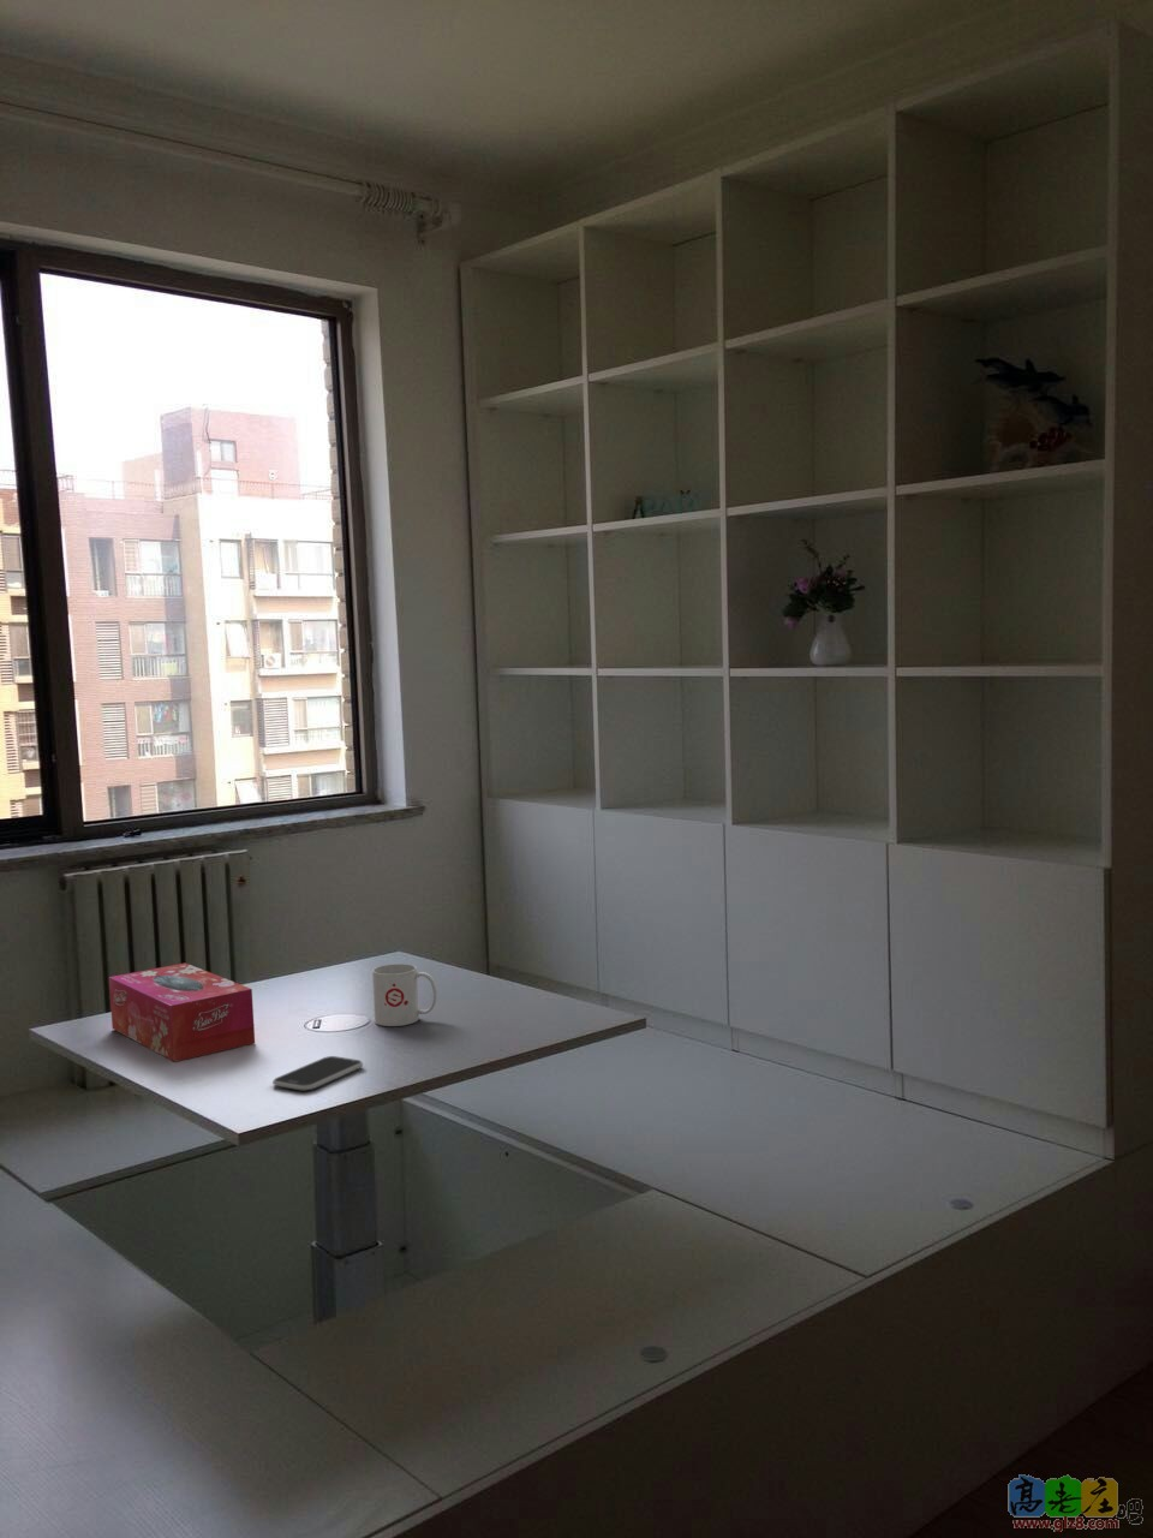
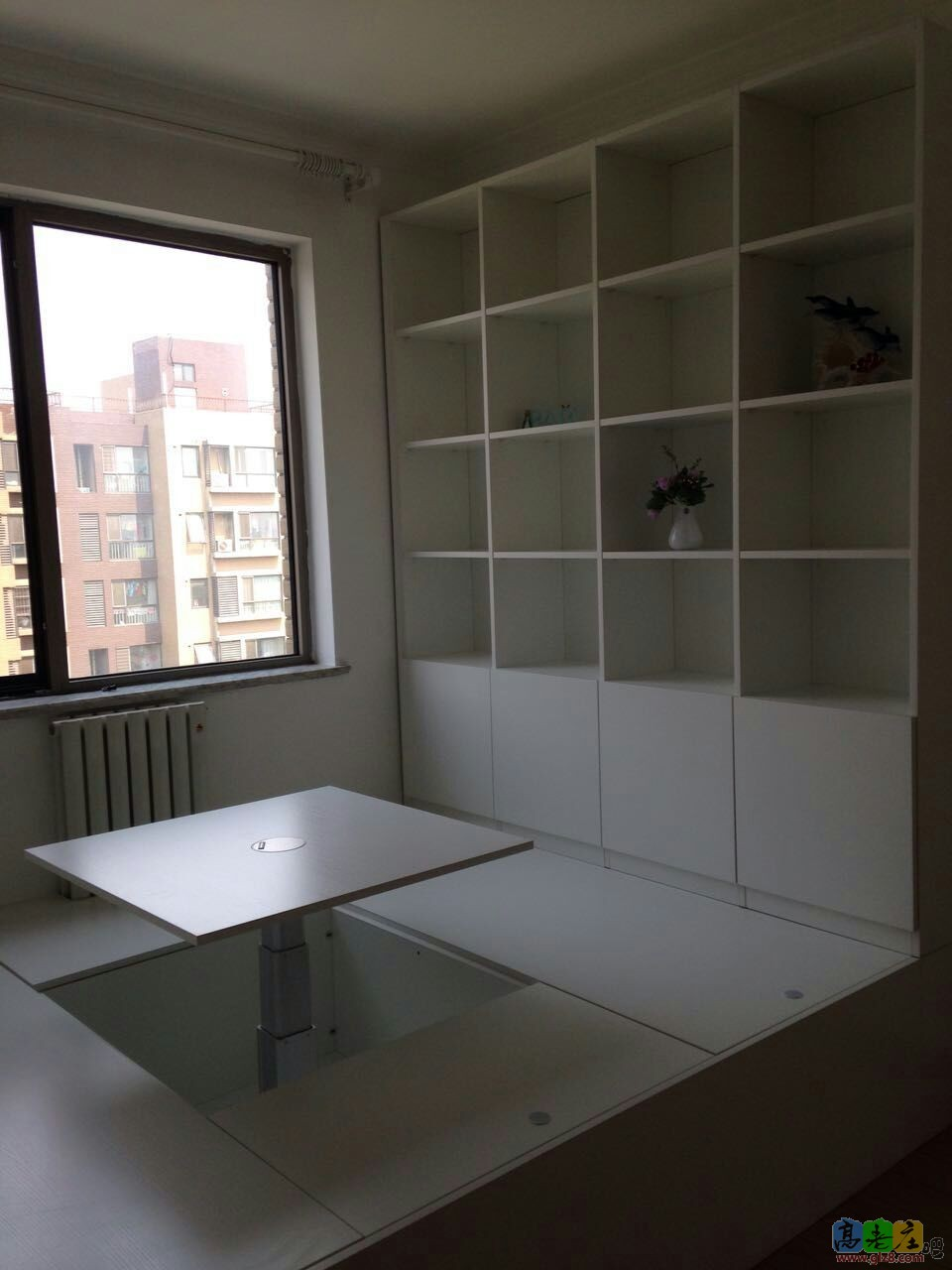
- tissue box [108,963,256,1062]
- smartphone [271,1055,363,1091]
- mug [371,963,438,1027]
